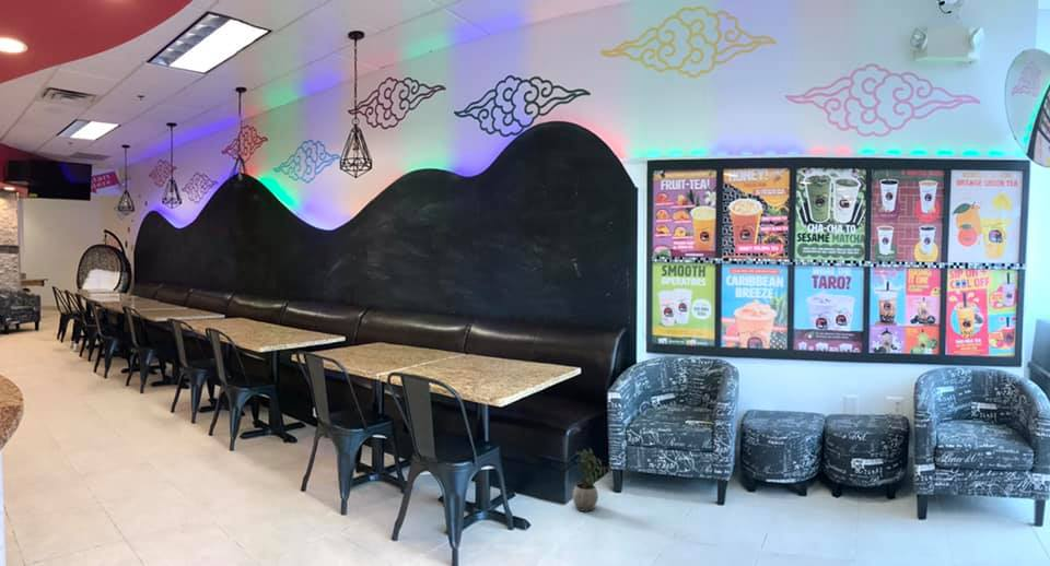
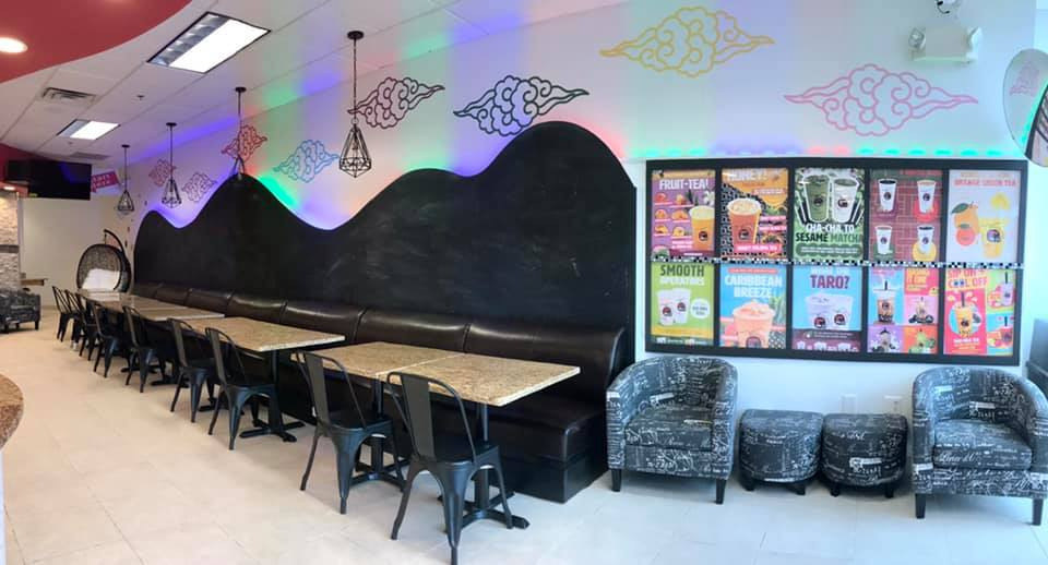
- potted plant [571,447,615,512]
